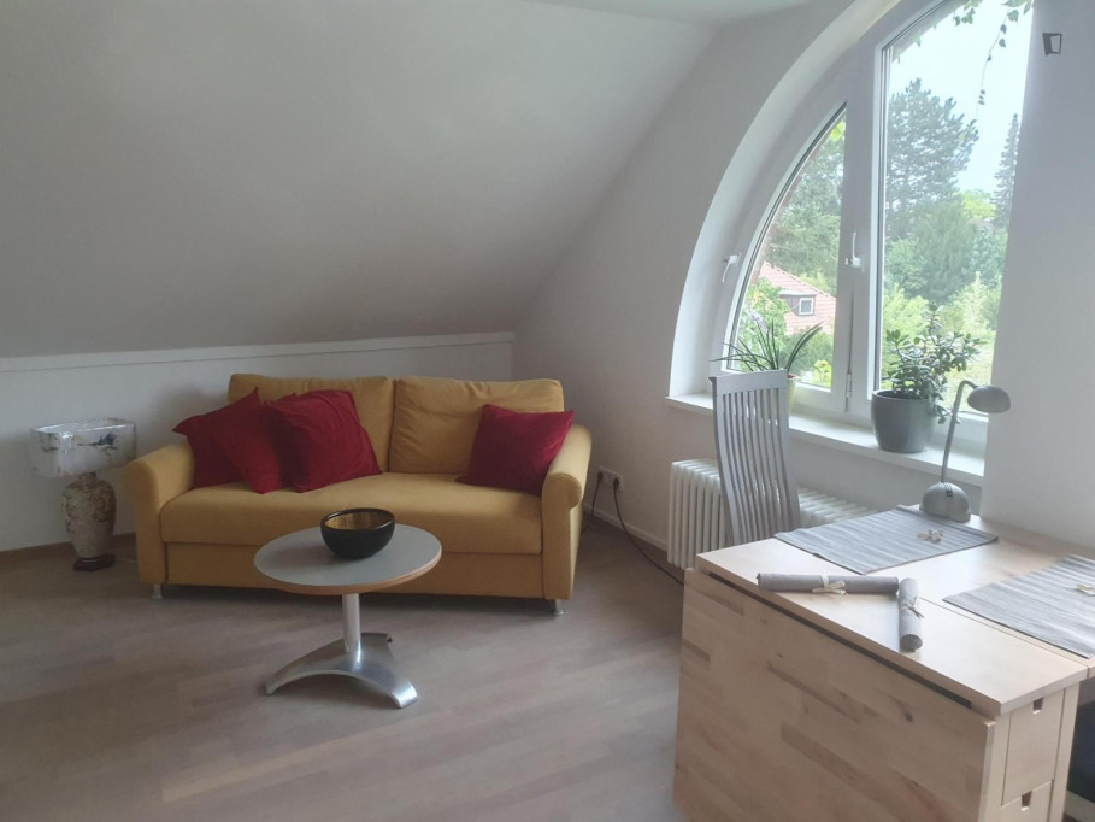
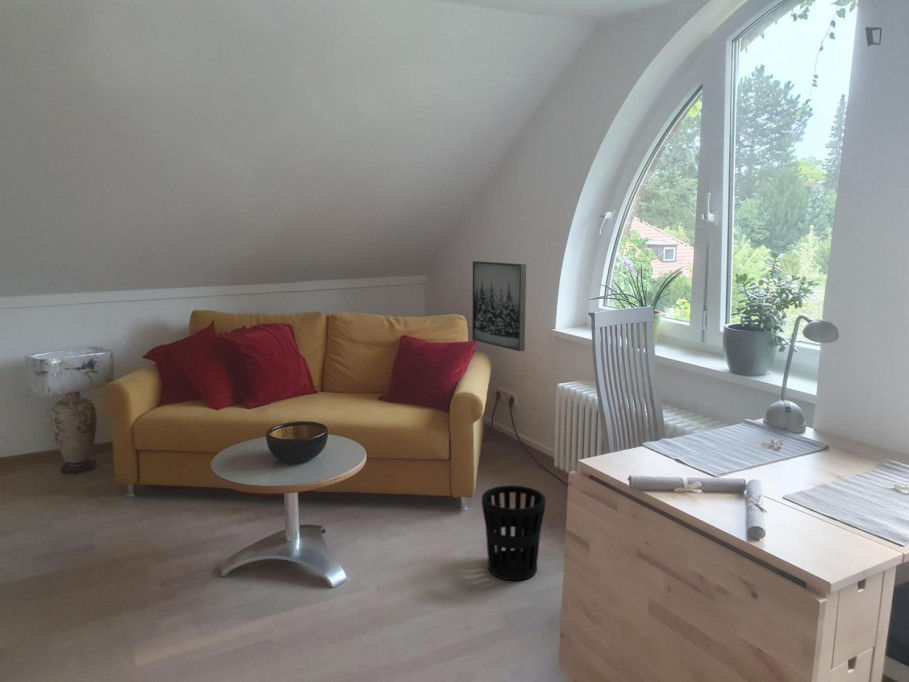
+ wall art [471,260,527,352]
+ wastebasket [481,484,547,581]
